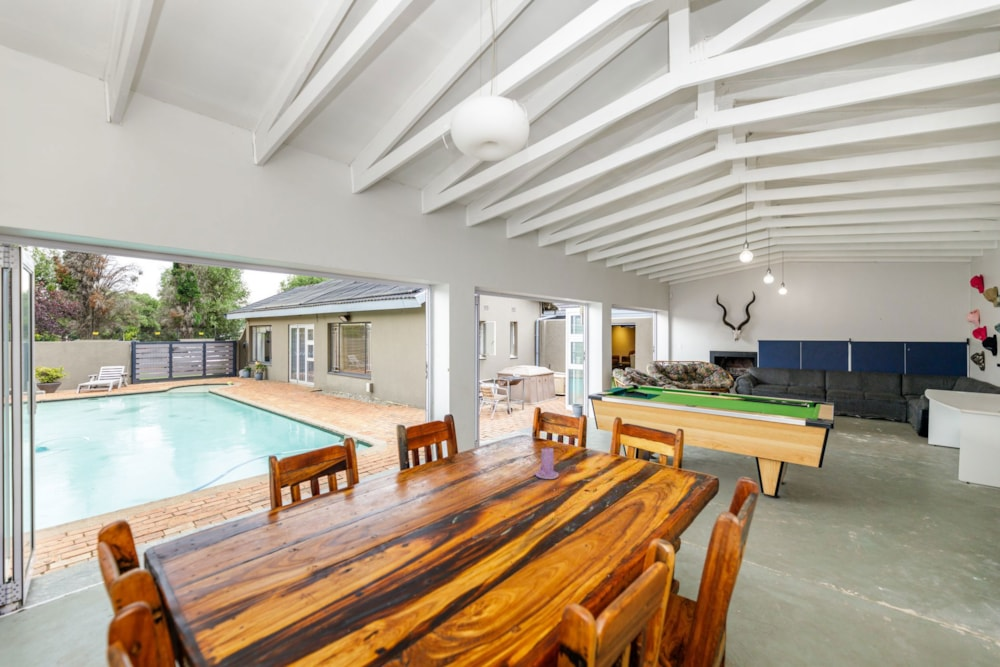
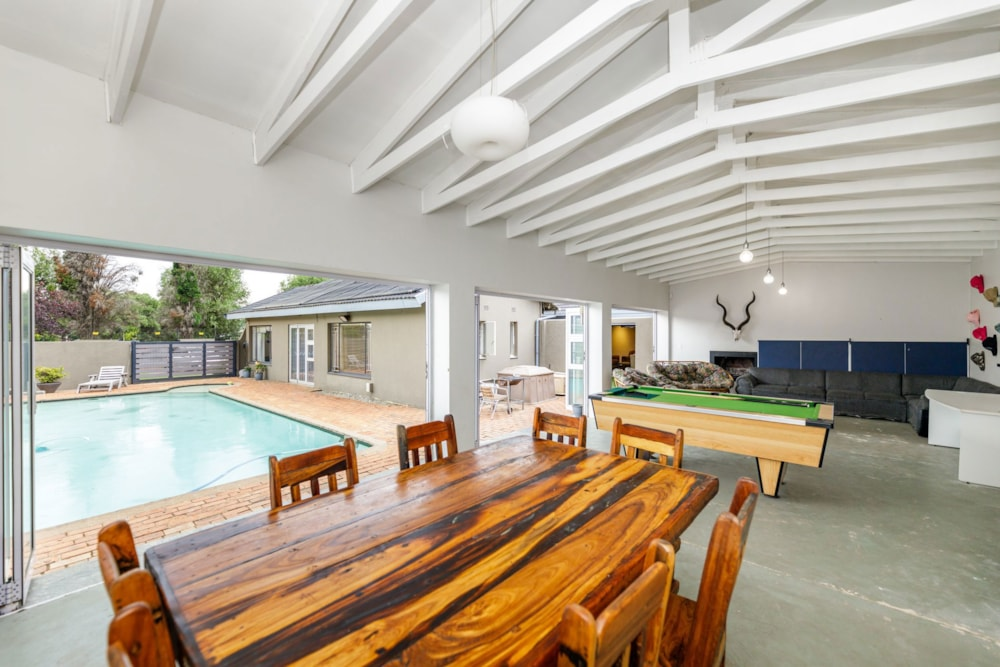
- candle [533,443,560,480]
